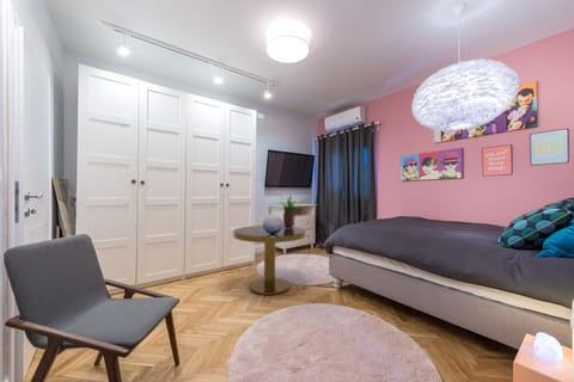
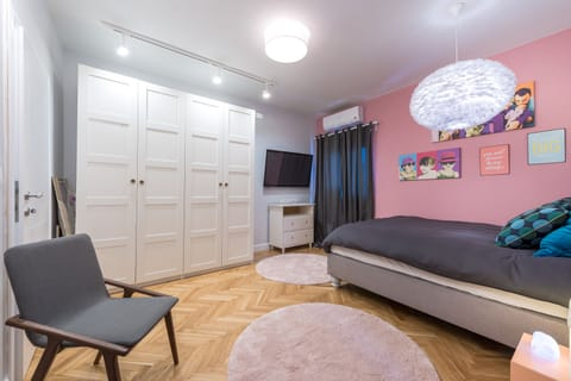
- potted plant [277,195,306,229]
- decorative sphere [262,212,283,234]
- side table [232,224,307,296]
